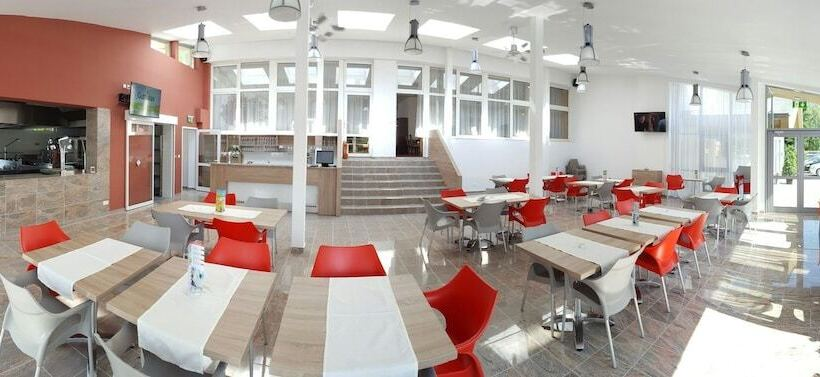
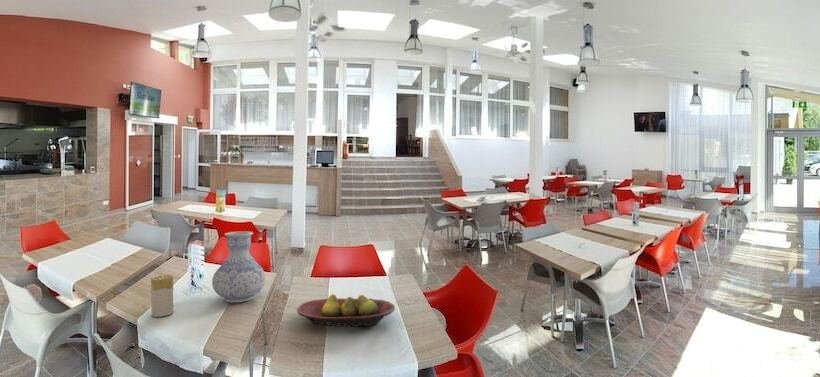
+ candle [150,274,174,318]
+ fruit bowl [296,293,396,328]
+ vase [211,230,266,303]
